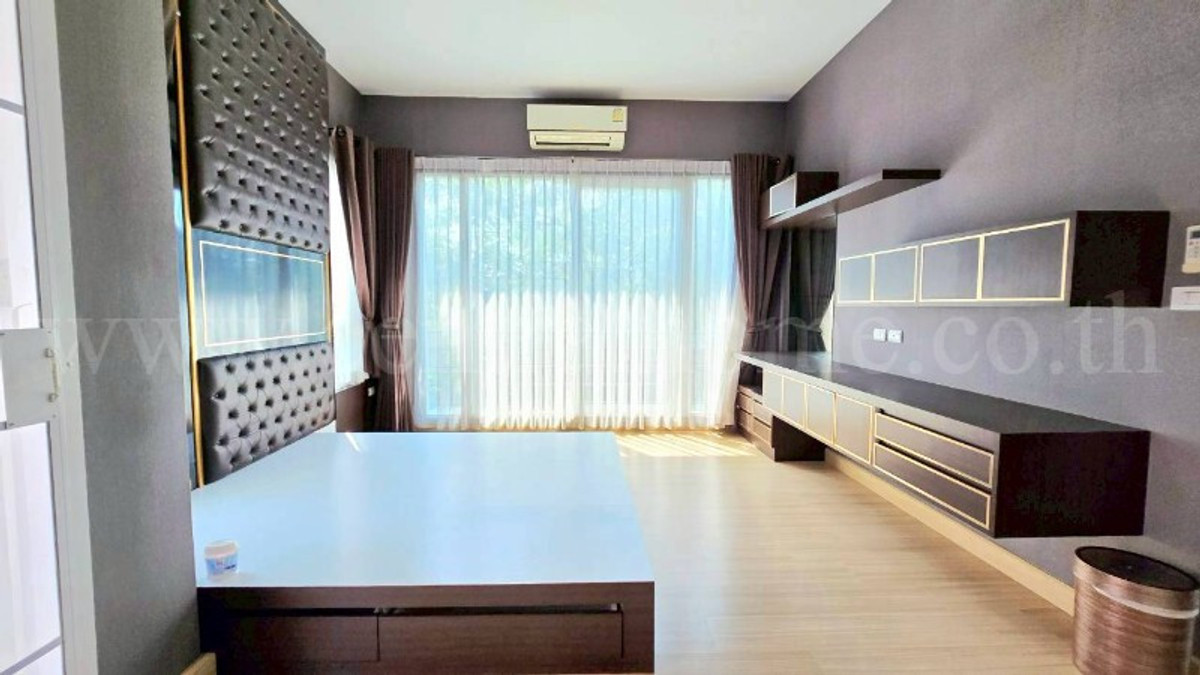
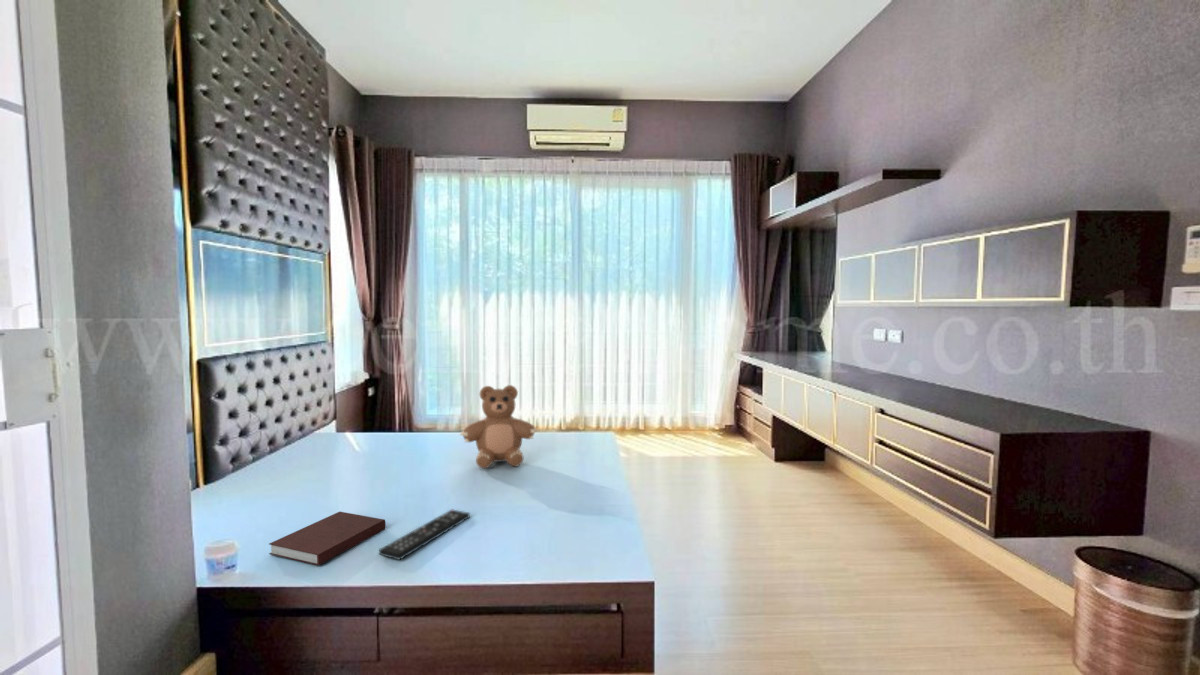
+ notebook [268,511,386,566]
+ teddy bear [458,384,539,469]
+ remote control [378,508,471,561]
